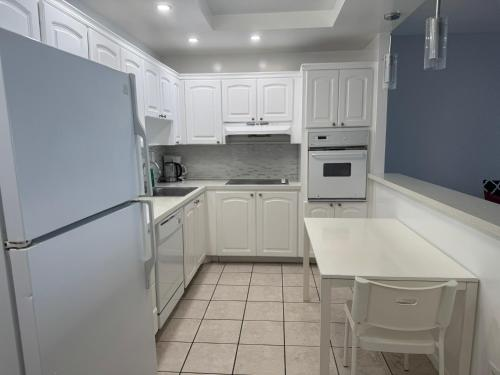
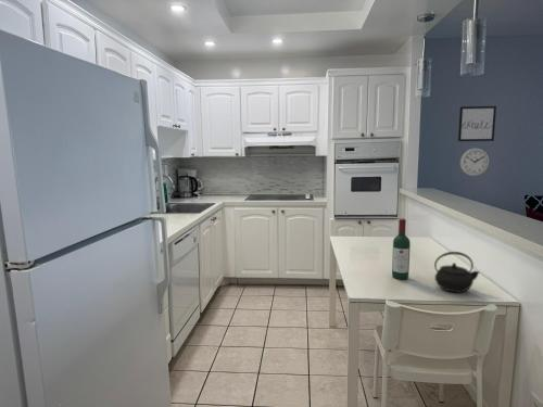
+ wine bottle [391,217,412,280]
+ wall art [457,105,497,142]
+ kettle [433,251,480,293]
+ wall clock [459,147,490,177]
